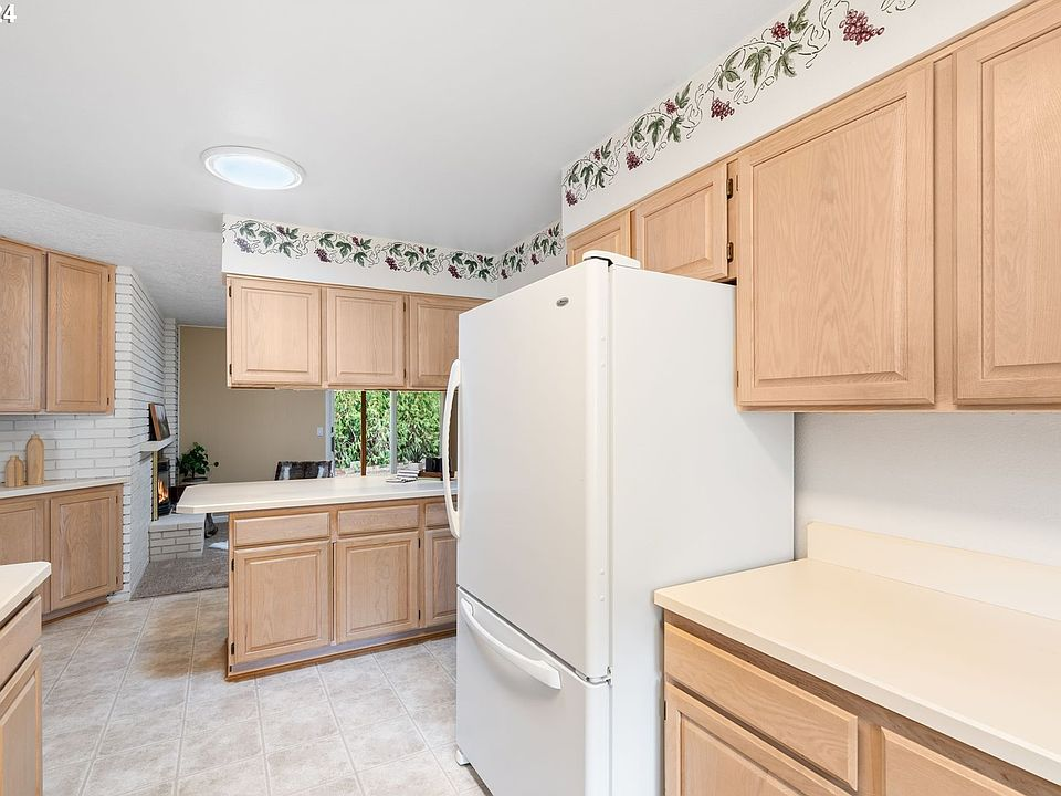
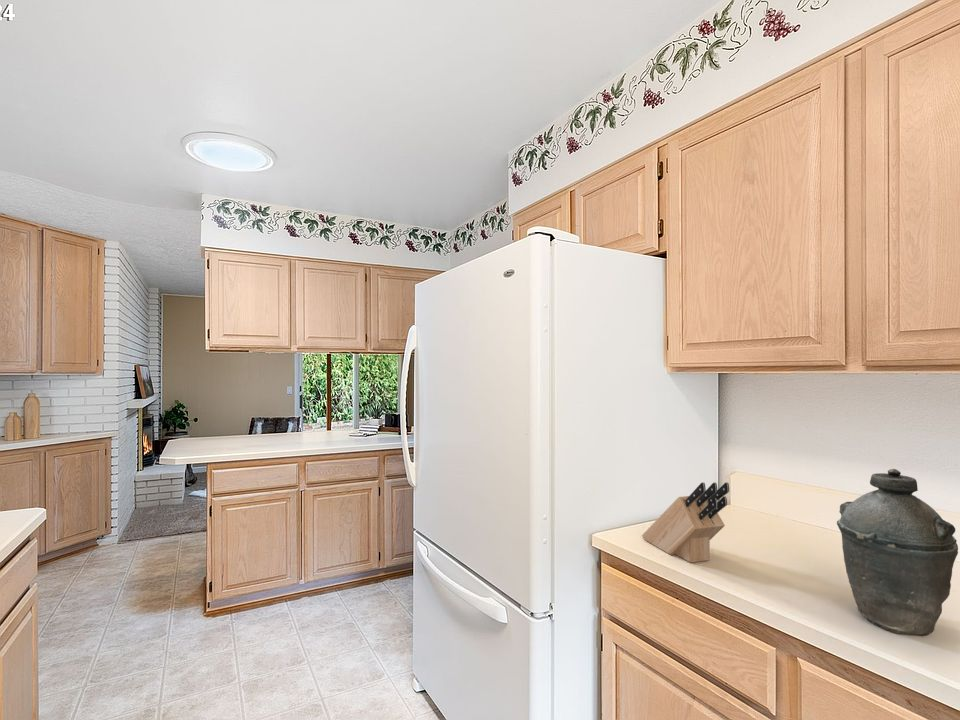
+ kettle [836,468,959,637]
+ knife block [641,481,730,564]
